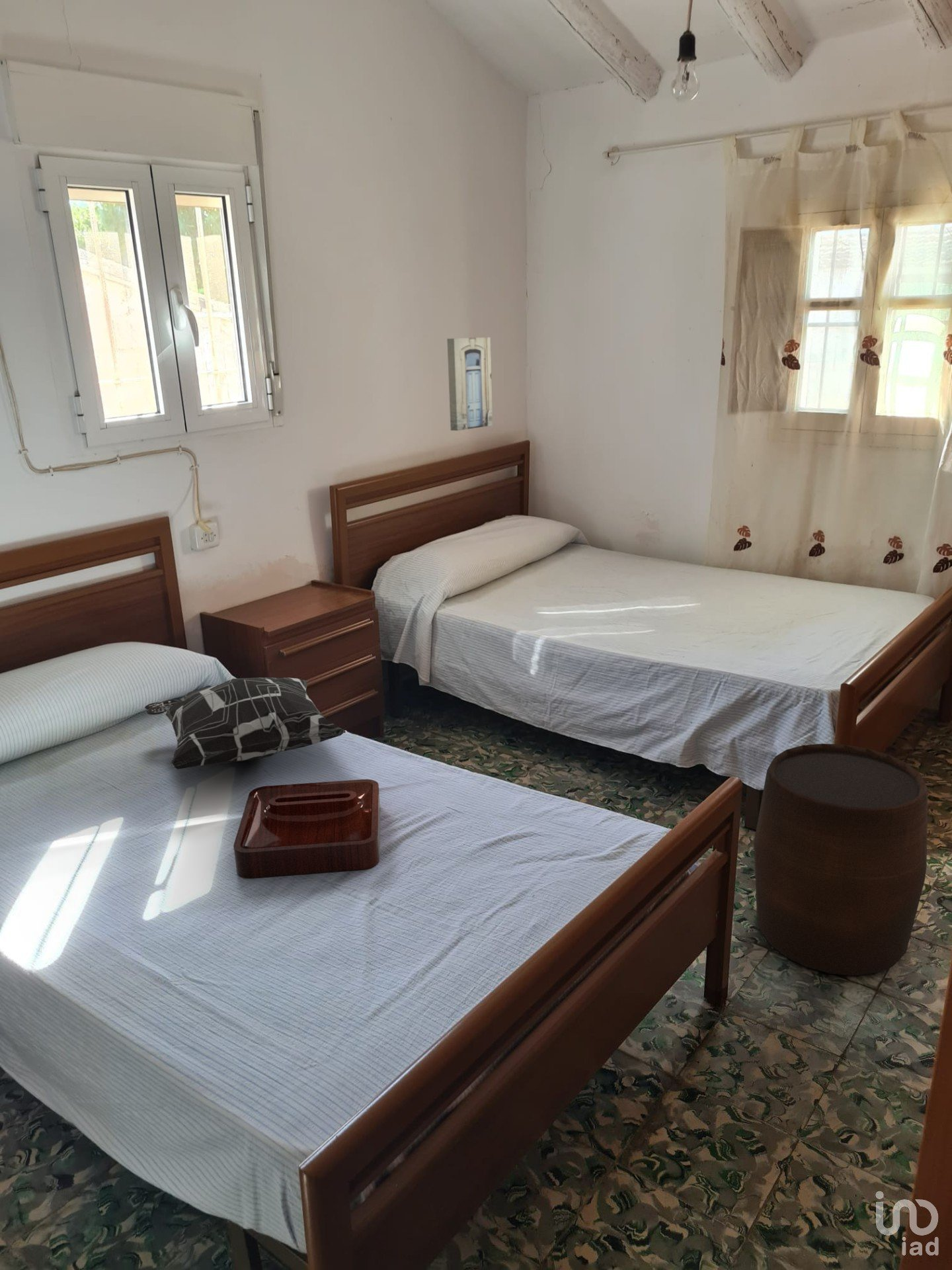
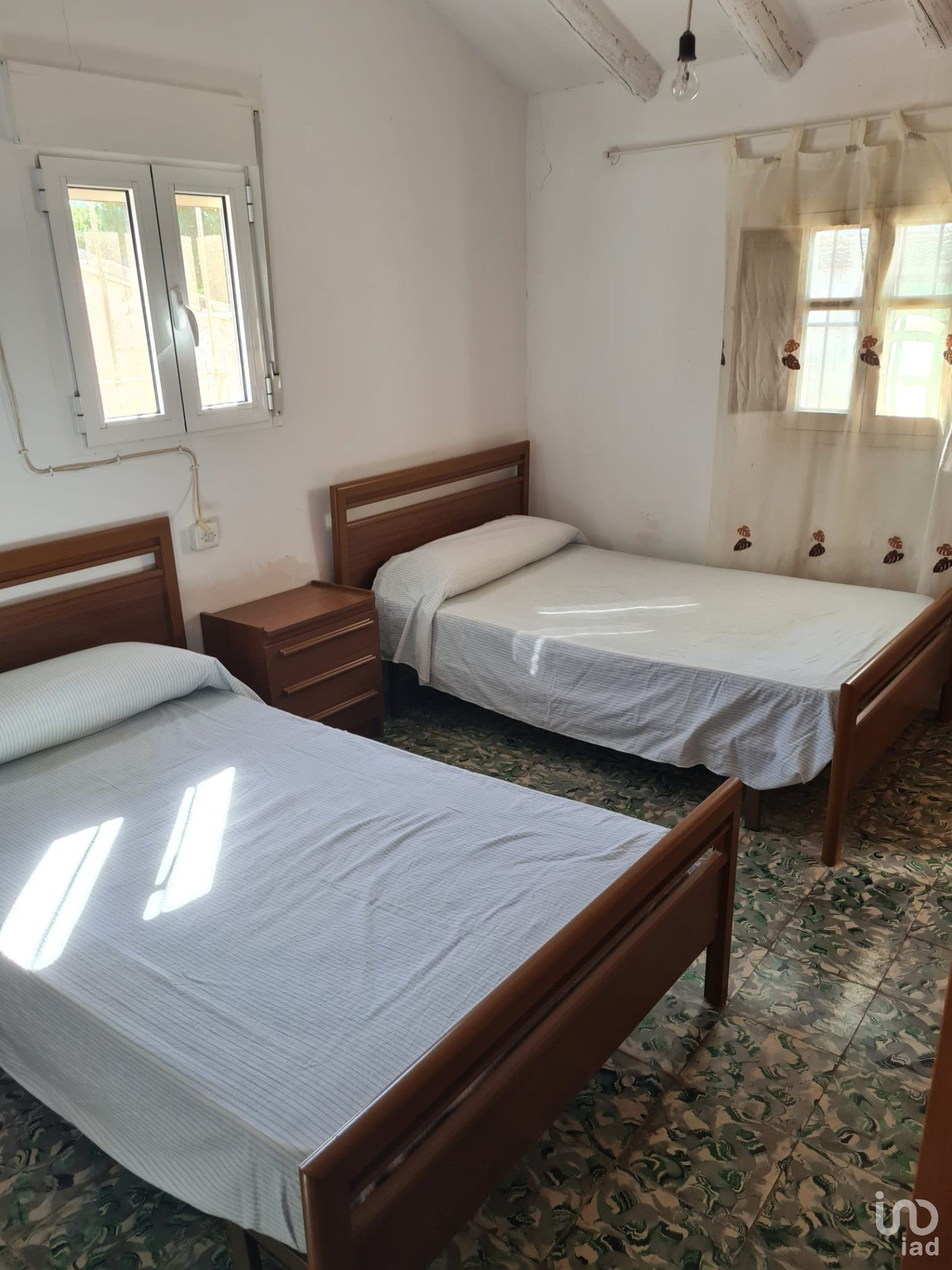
- stool [753,743,928,977]
- wall art [446,337,493,431]
- decorative pillow [144,677,346,770]
- decorative tray [233,779,381,878]
